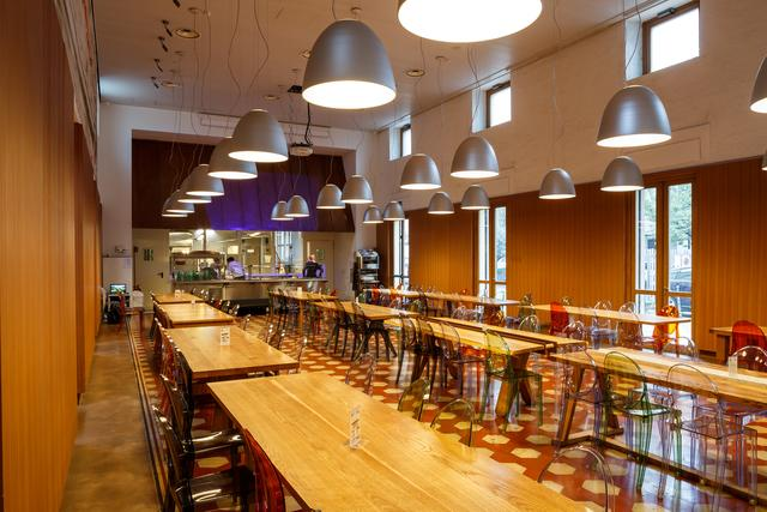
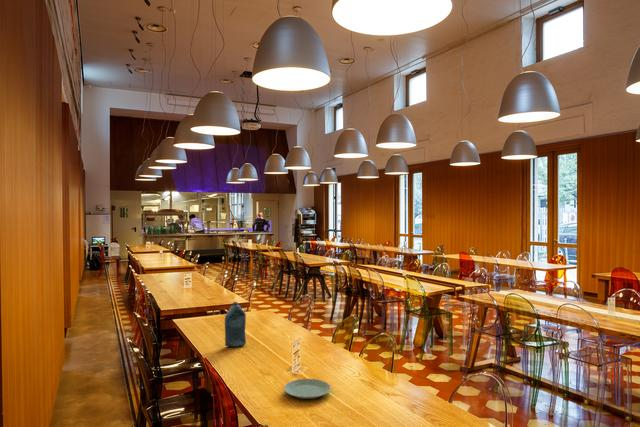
+ bottle [224,301,247,348]
+ plate [283,377,332,400]
